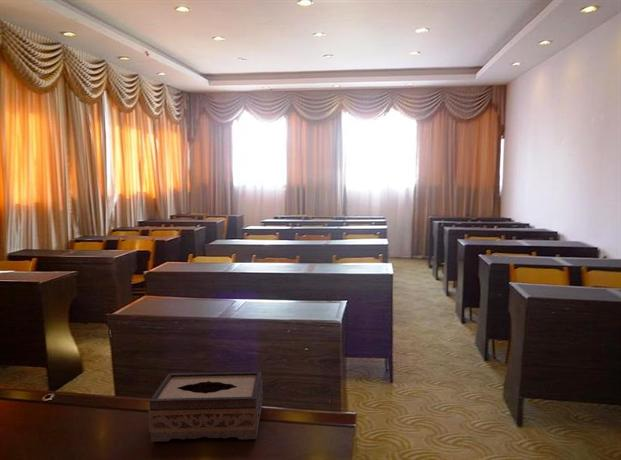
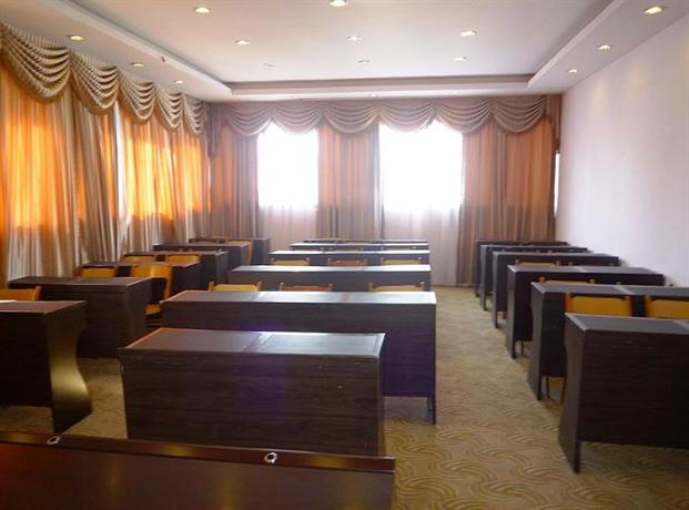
- tissue box [148,371,264,443]
